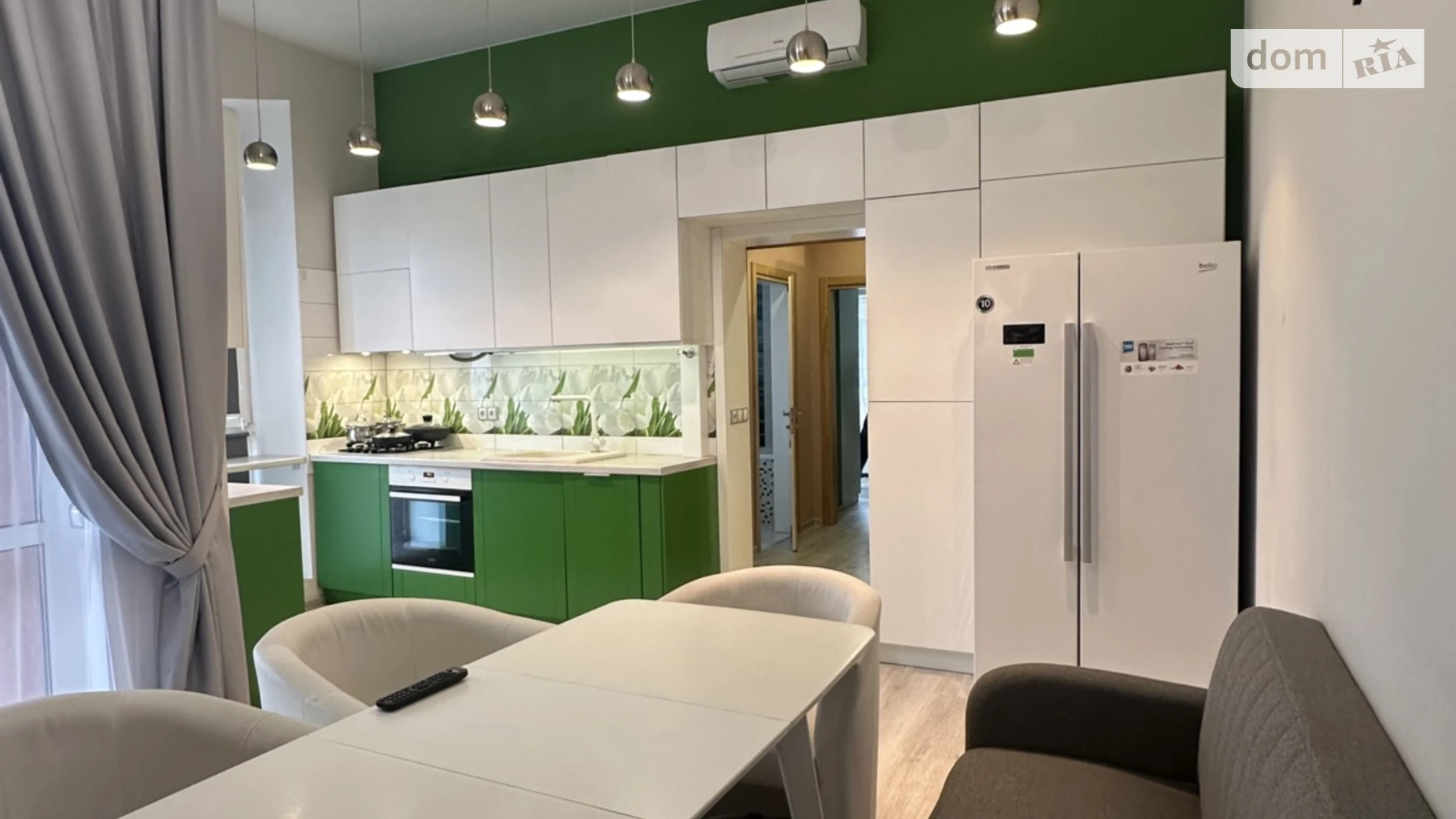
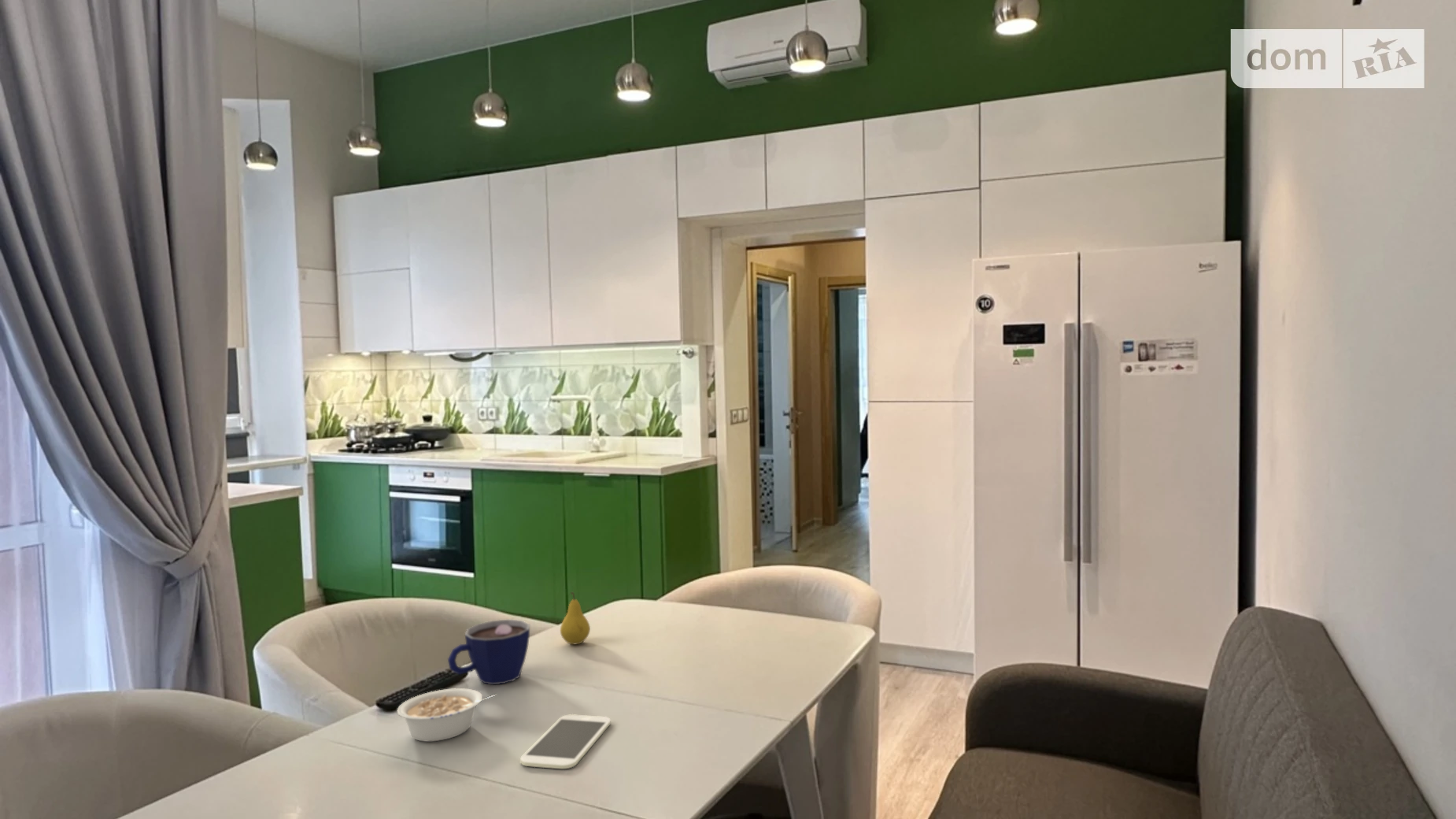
+ fruit [560,591,591,645]
+ cup [447,619,530,685]
+ smartphone [519,713,611,769]
+ legume [397,687,497,742]
